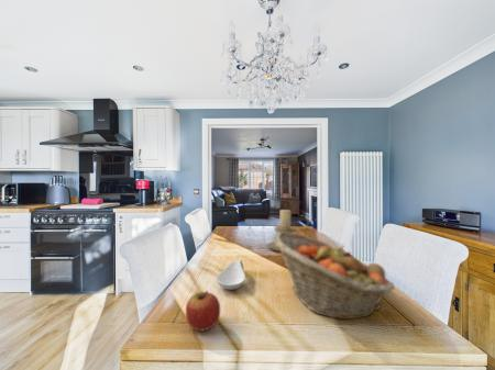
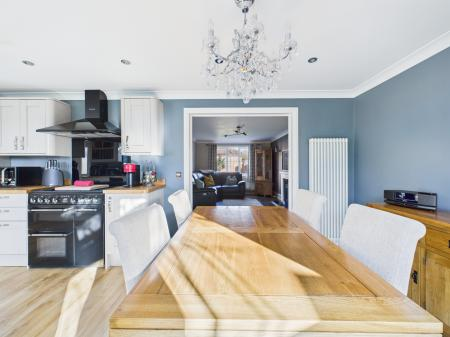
- candle holder [266,209,297,253]
- spoon rest [216,259,246,291]
- apple [185,290,221,332]
- fruit basket [272,232,396,319]
